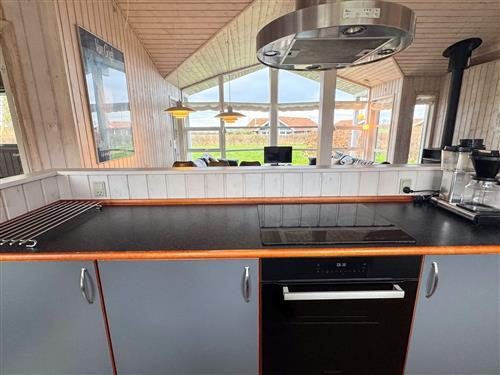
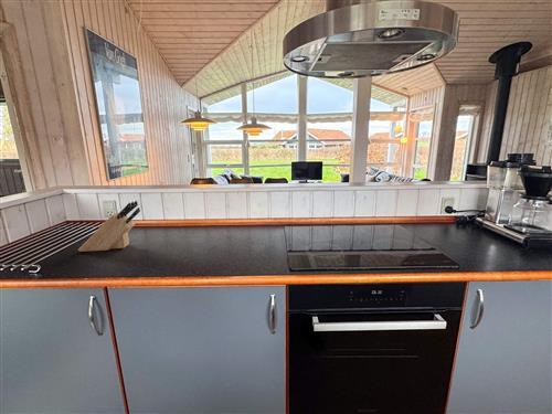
+ knife block [77,200,141,253]
